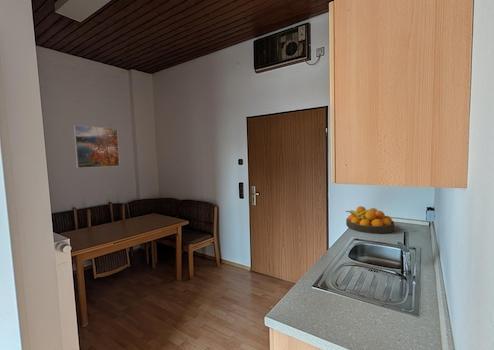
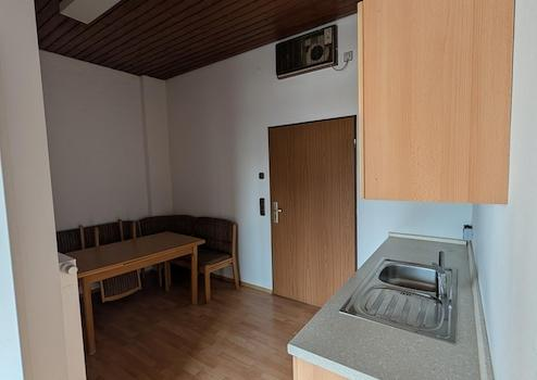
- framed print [73,124,121,169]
- fruit bowl [345,205,395,234]
